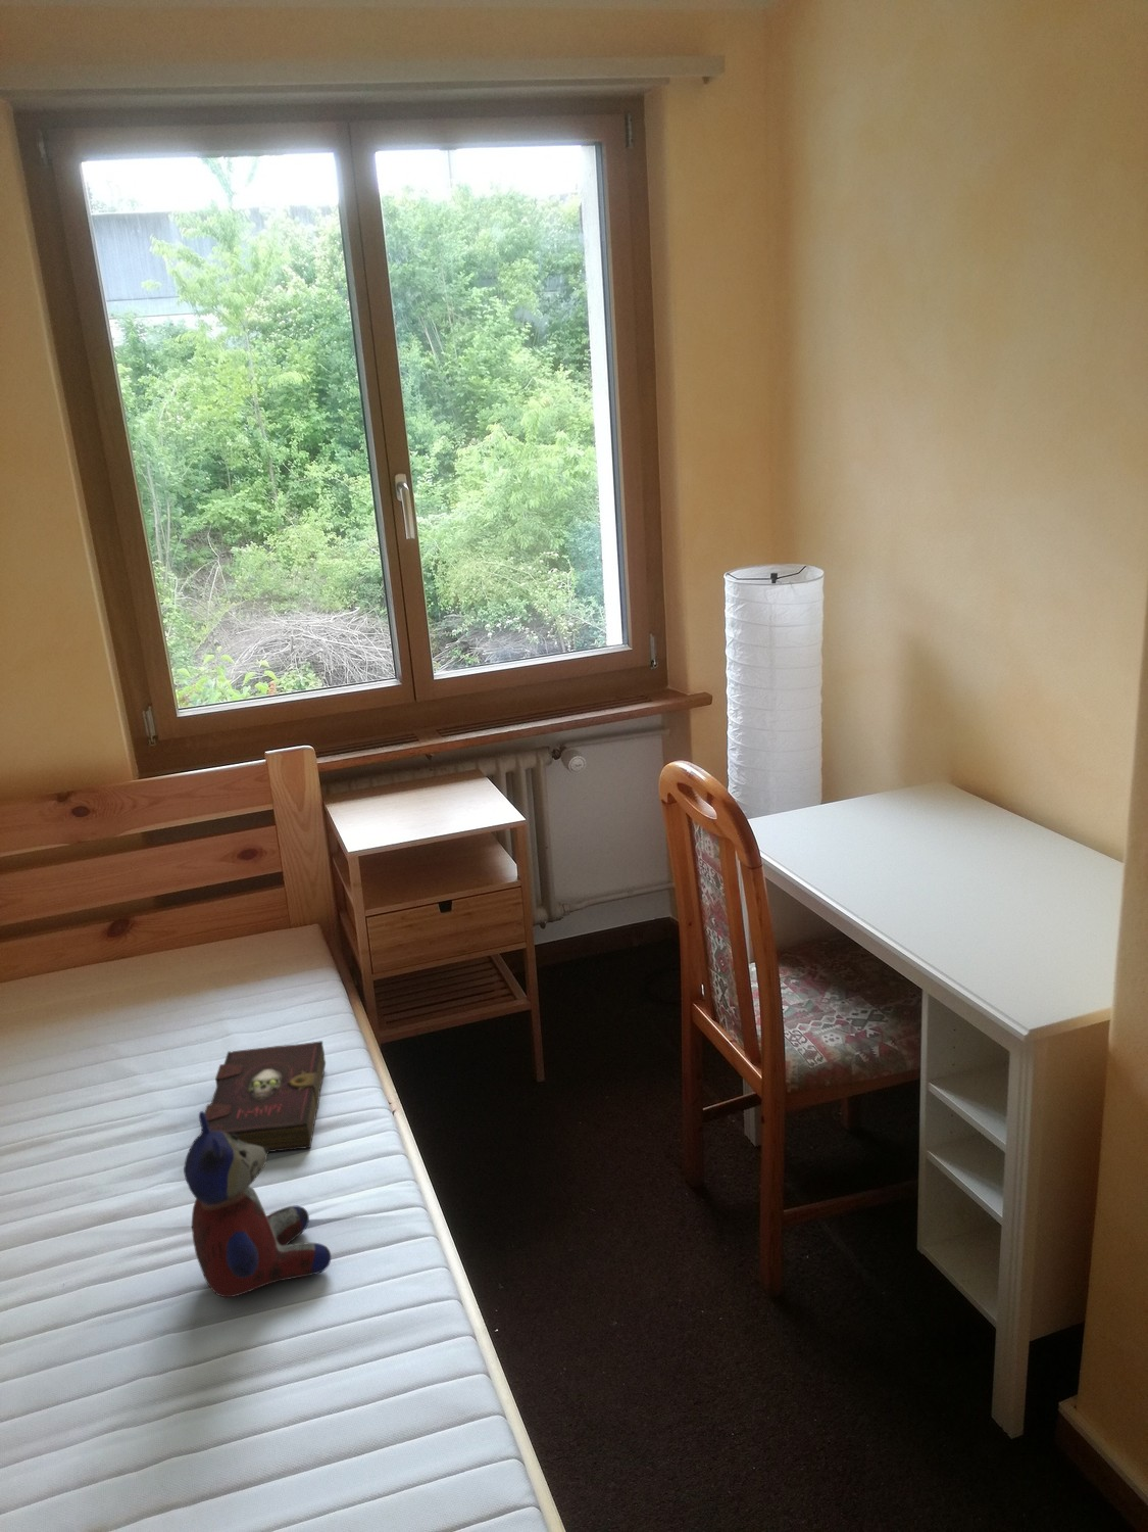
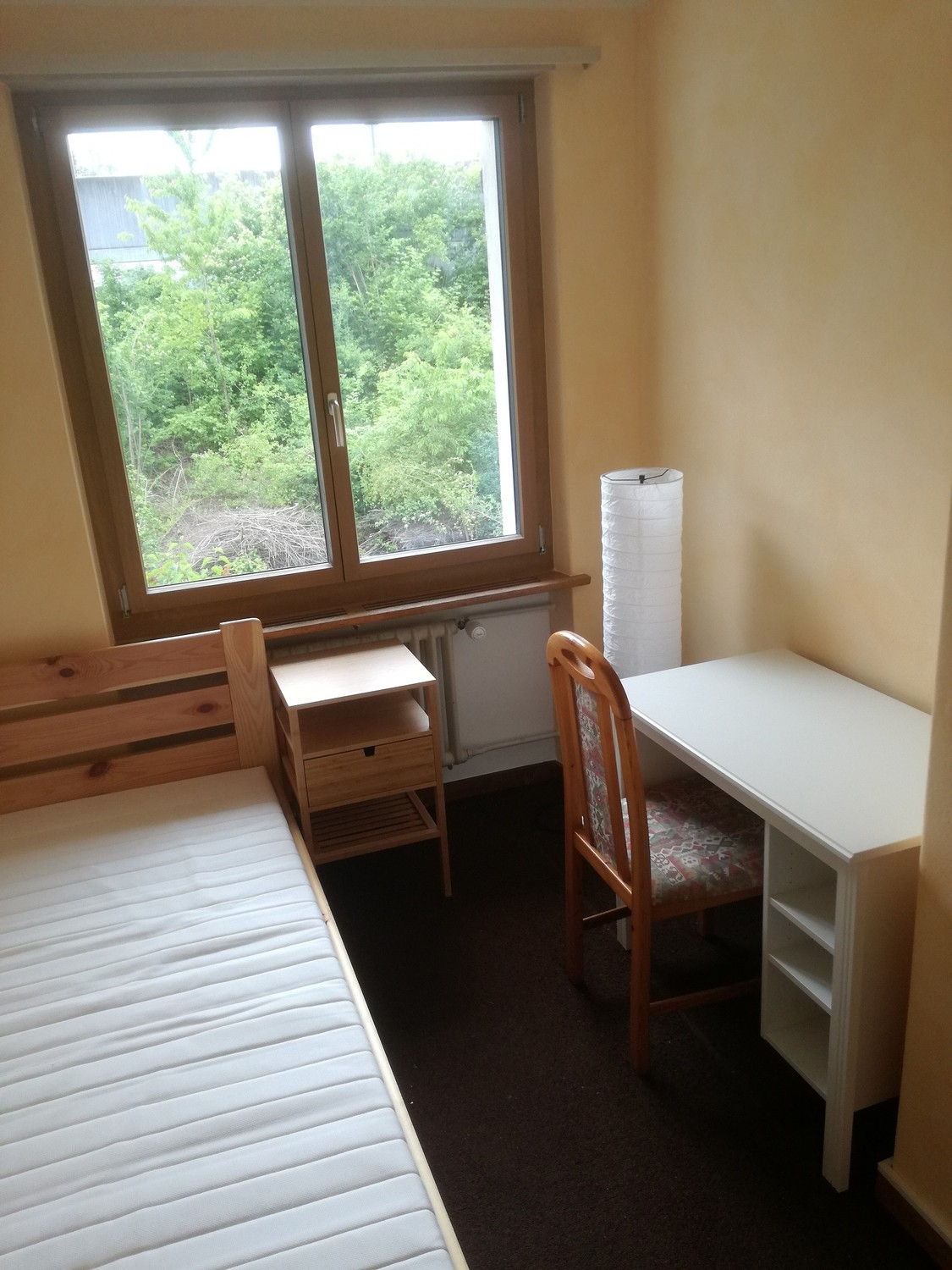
- stuffed bear [182,1110,332,1299]
- book [204,1040,327,1153]
